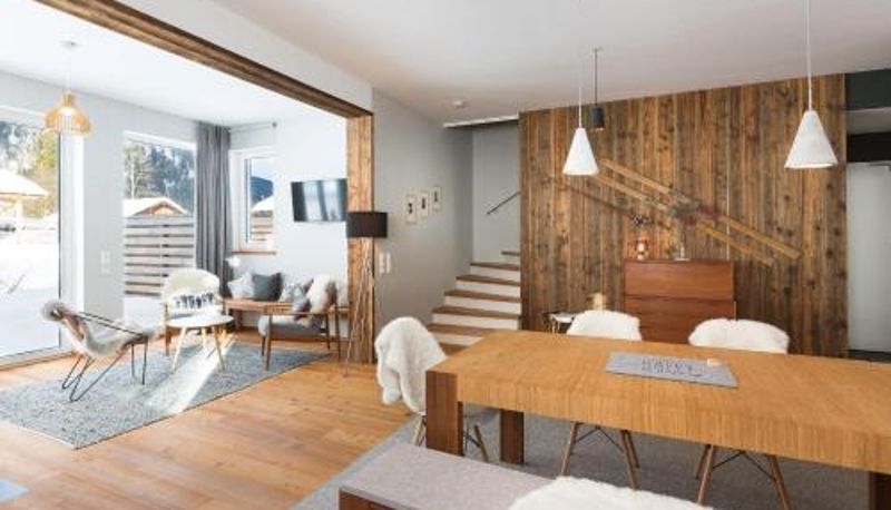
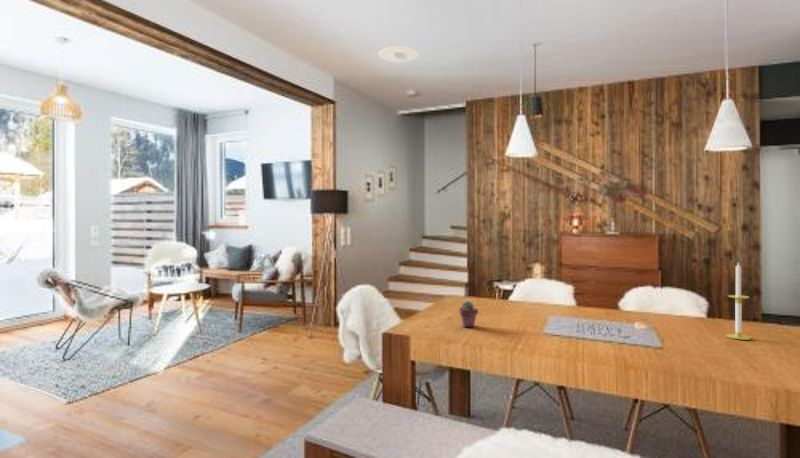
+ potted succulent [458,300,479,328]
+ candle [725,261,752,341]
+ recessed light [378,45,419,63]
